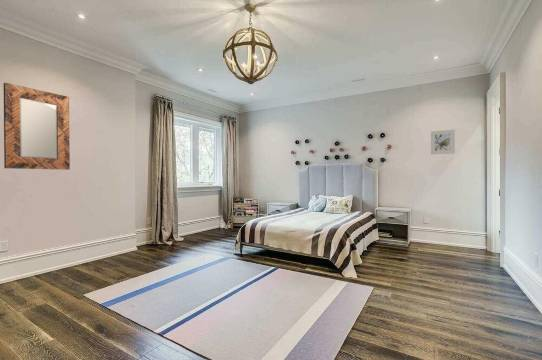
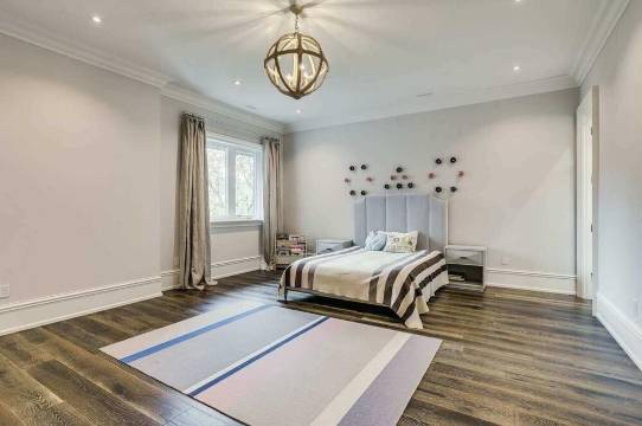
- home mirror [3,82,71,171]
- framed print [430,129,456,155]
